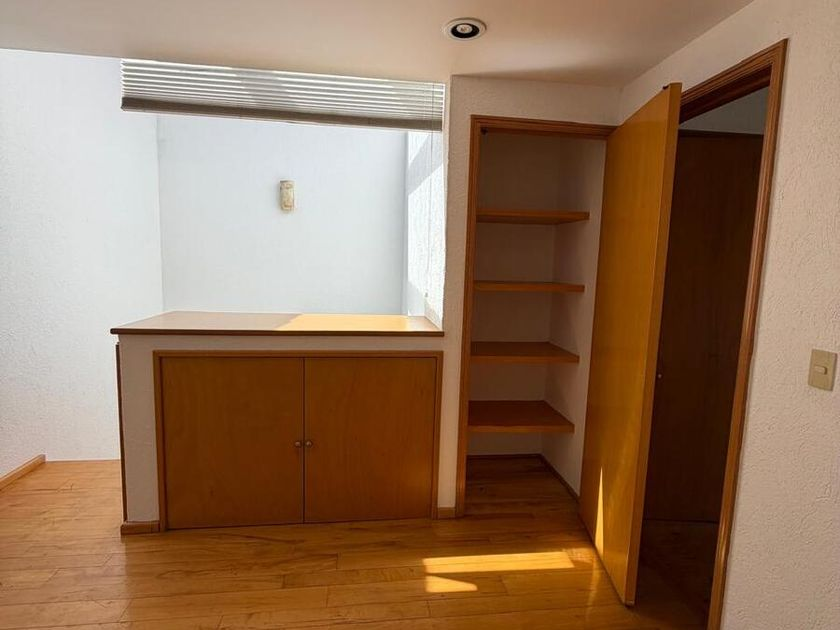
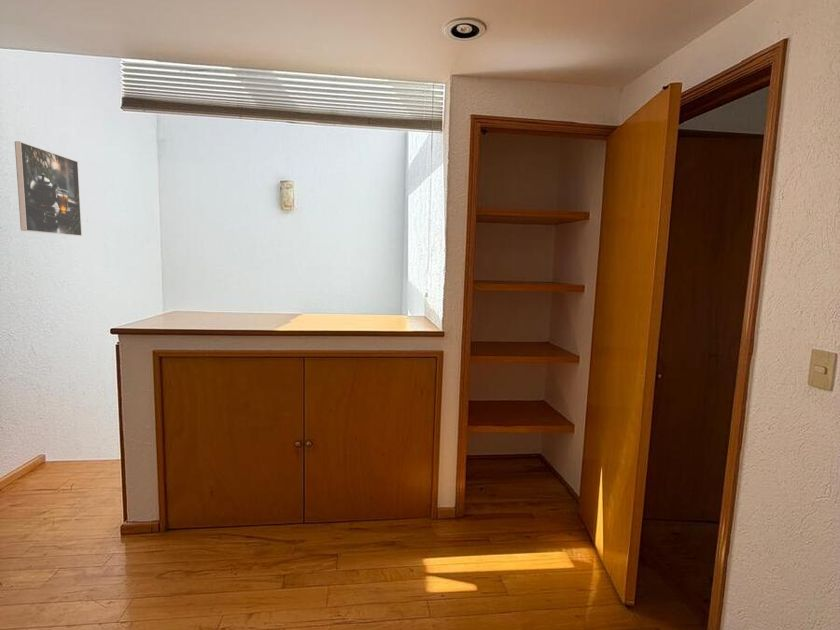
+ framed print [14,140,83,237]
